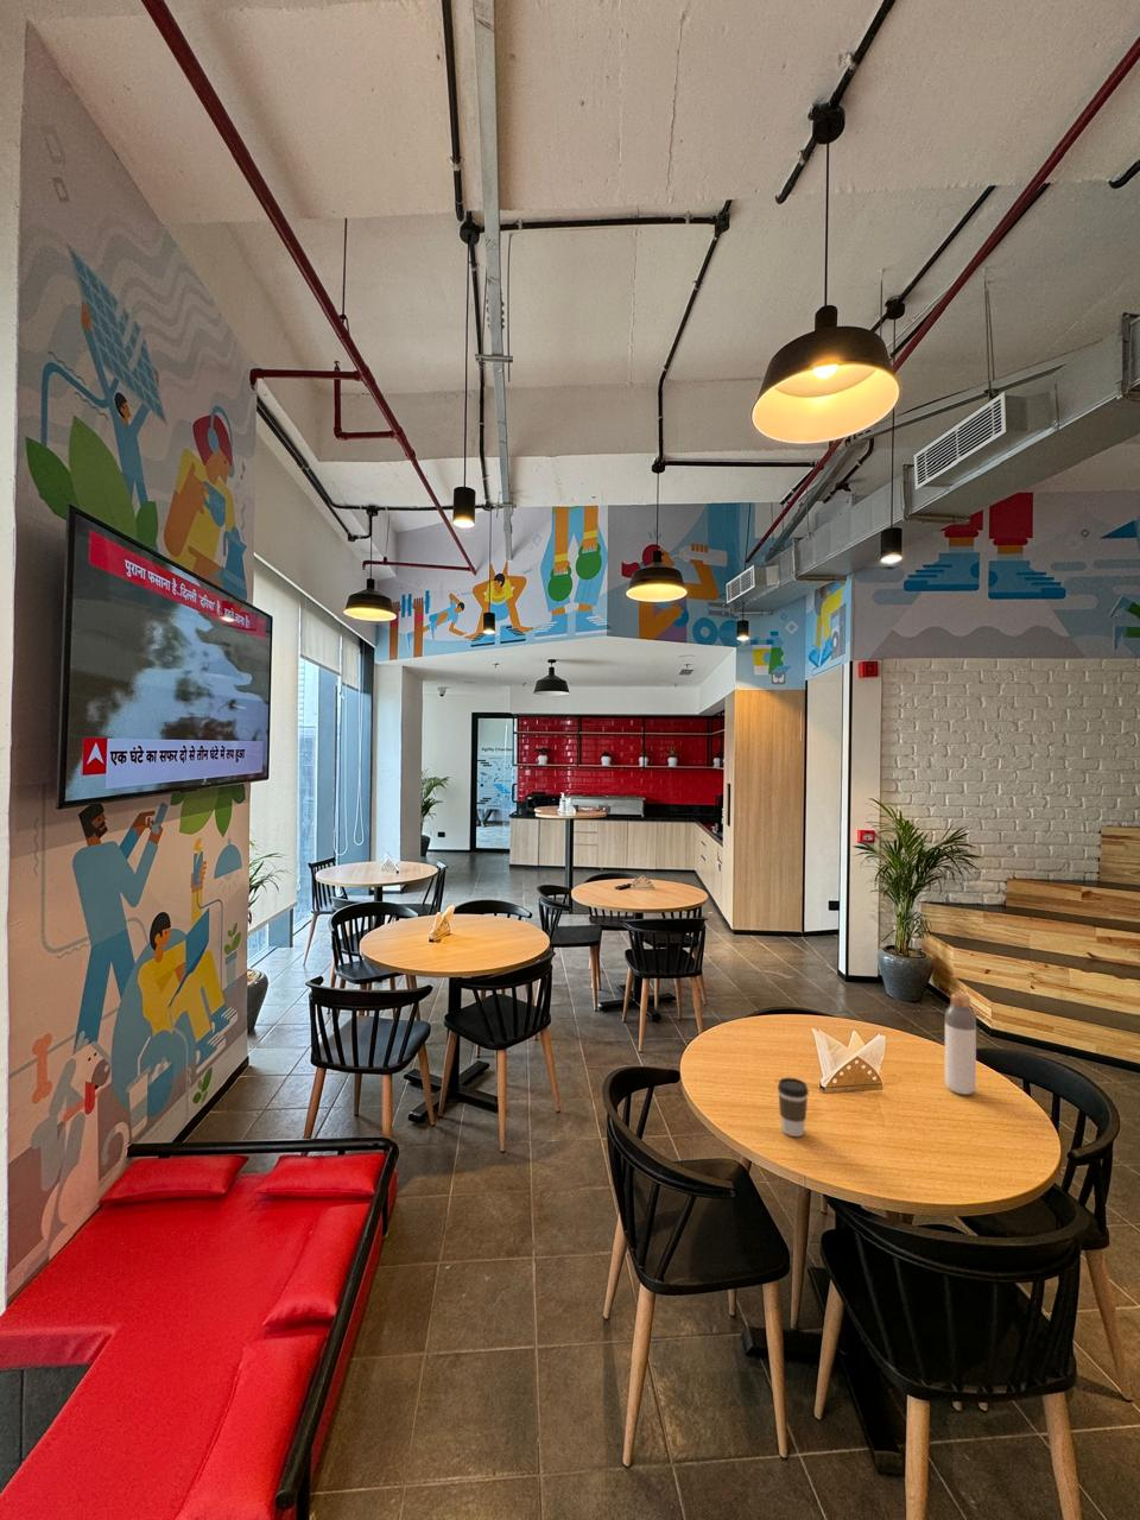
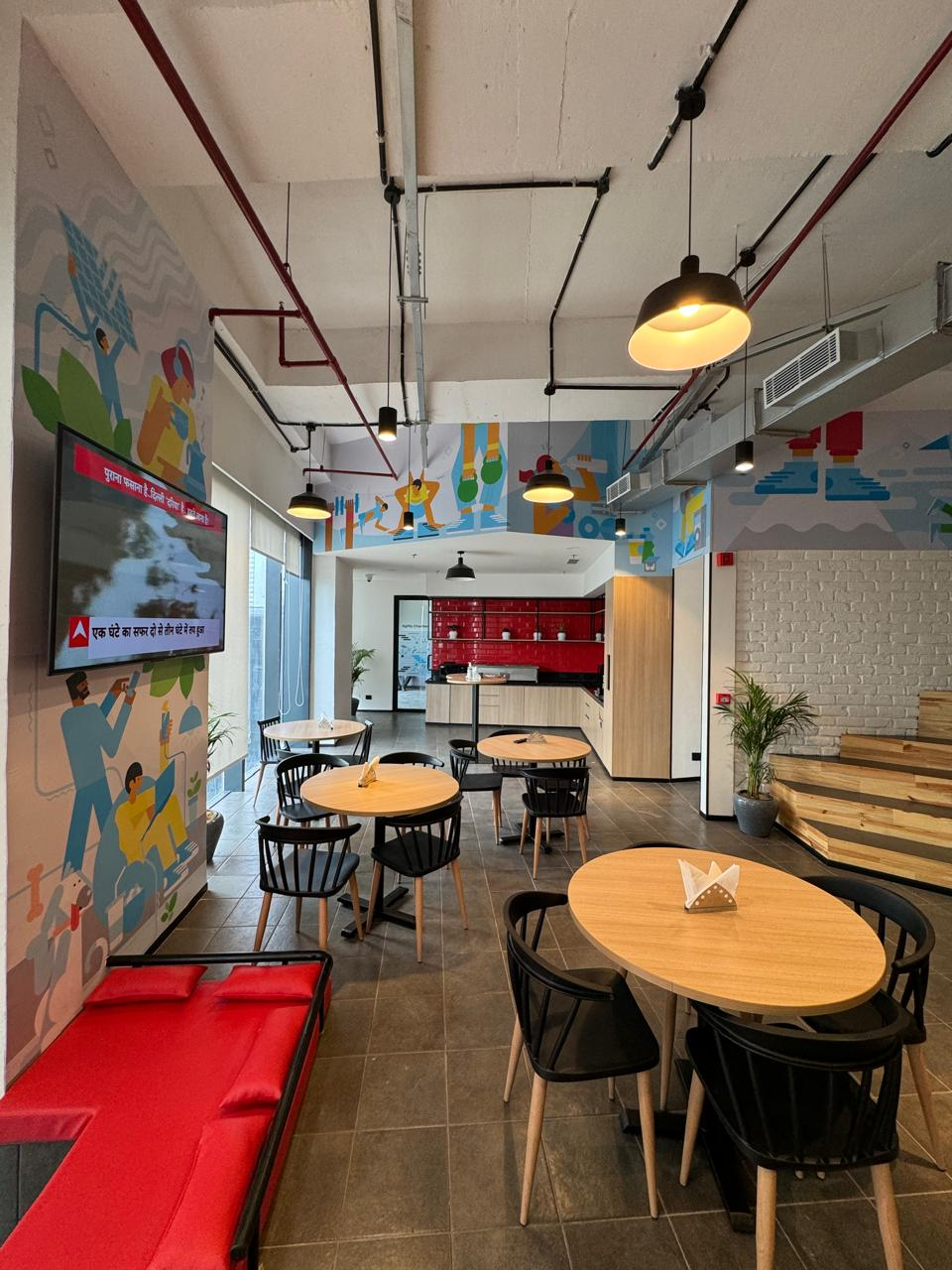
- bottle [944,991,977,1096]
- coffee cup [777,1076,809,1138]
